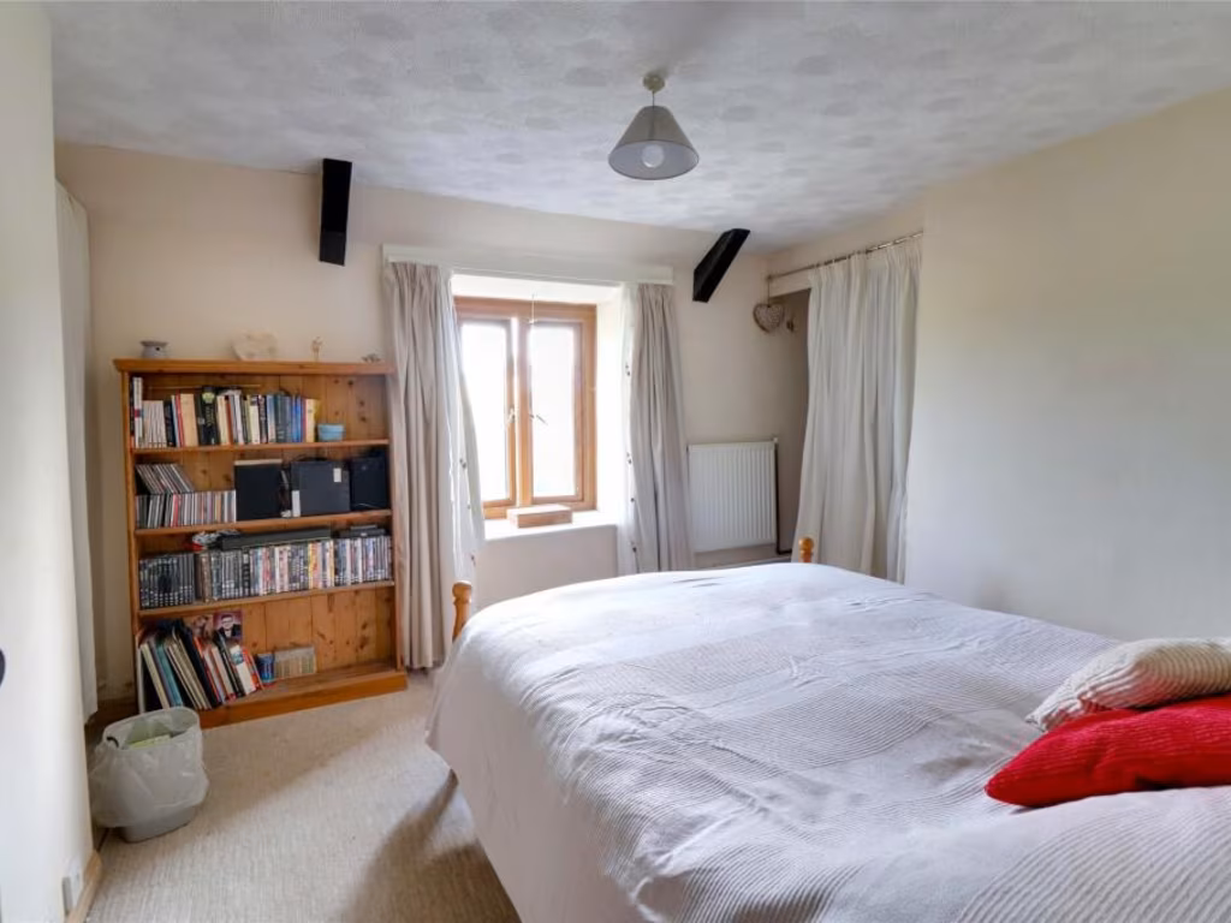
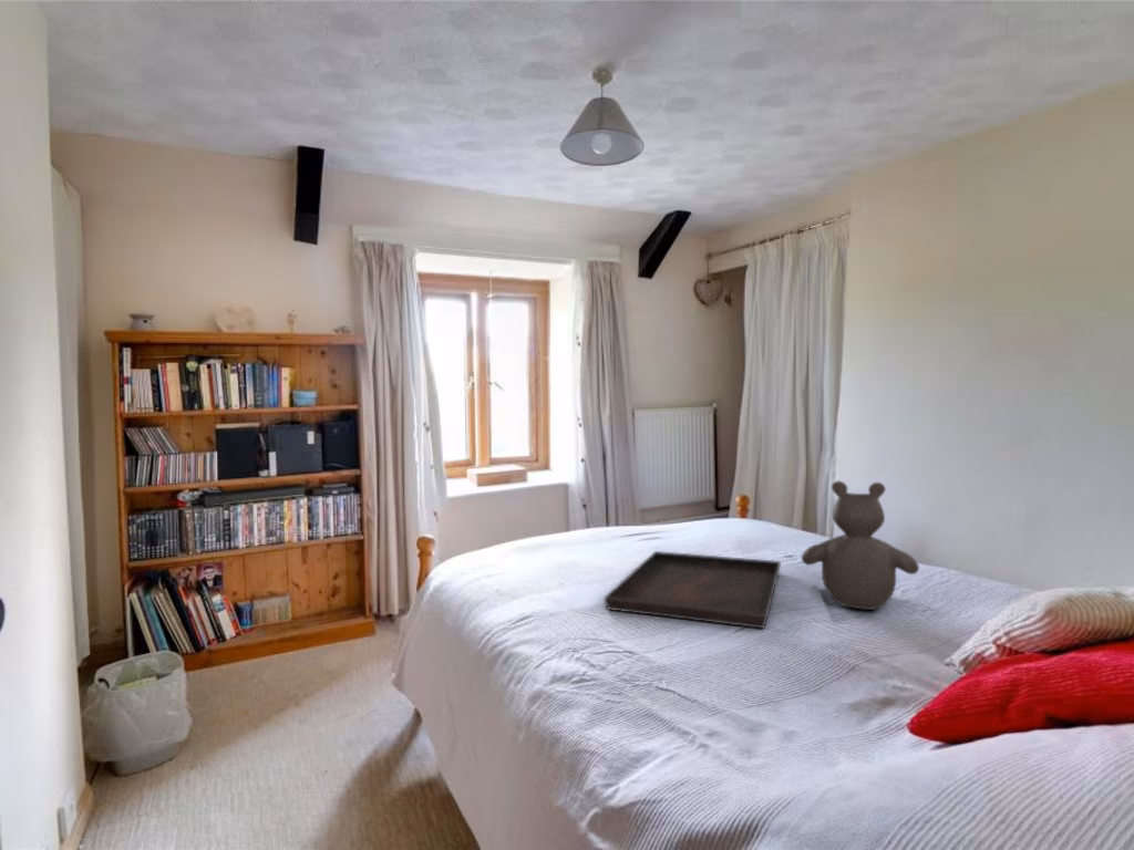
+ serving tray [602,550,782,630]
+ teddy bear [801,480,920,611]
